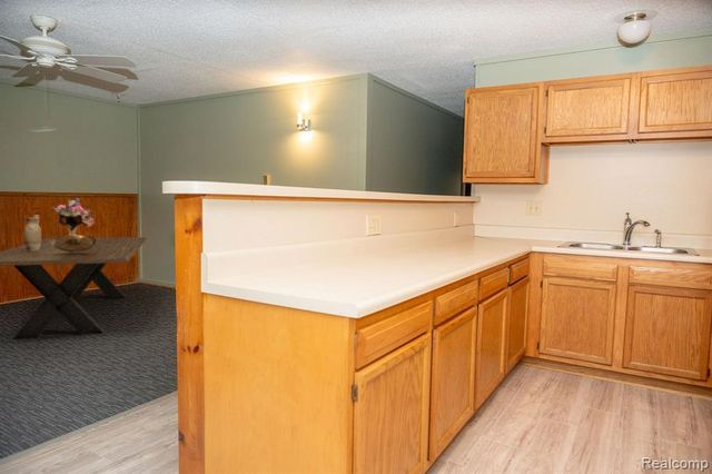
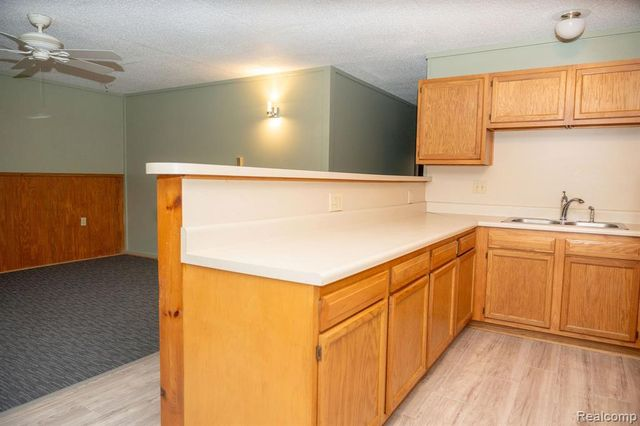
- ceramic jug [22,214,42,250]
- bouquet [48,197,96,253]
- dining table [0,236,148,340]
